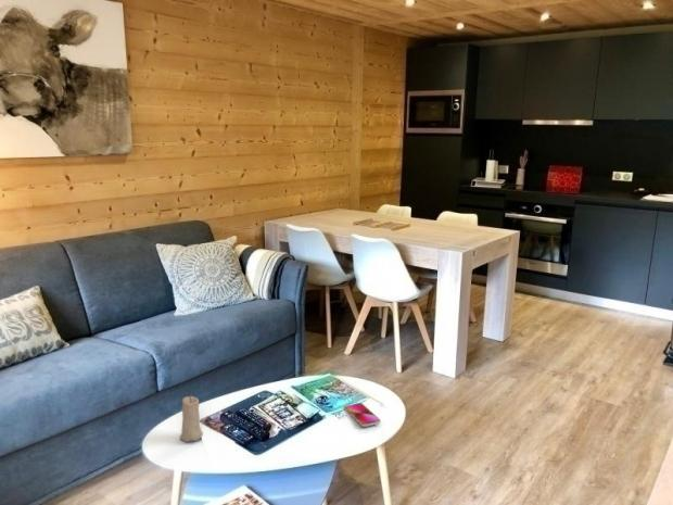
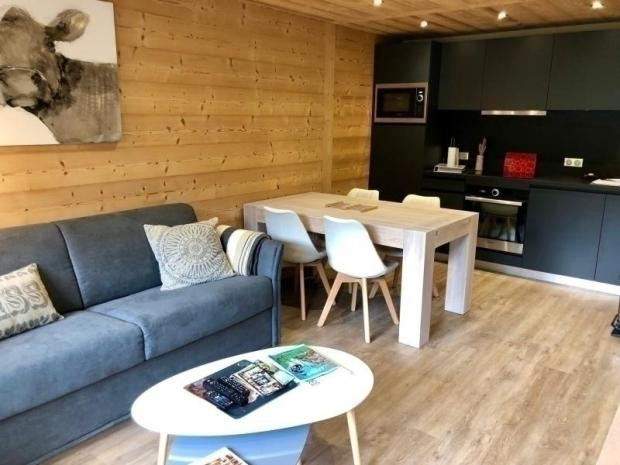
- candle [179,394,204,443]
- smartphone [343,402,381,428]
